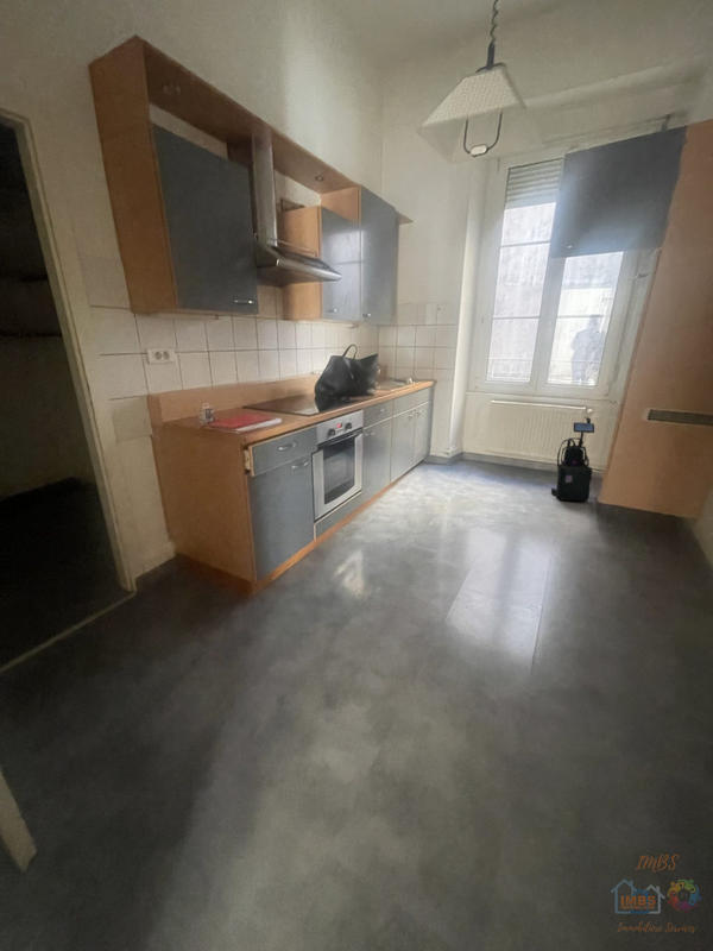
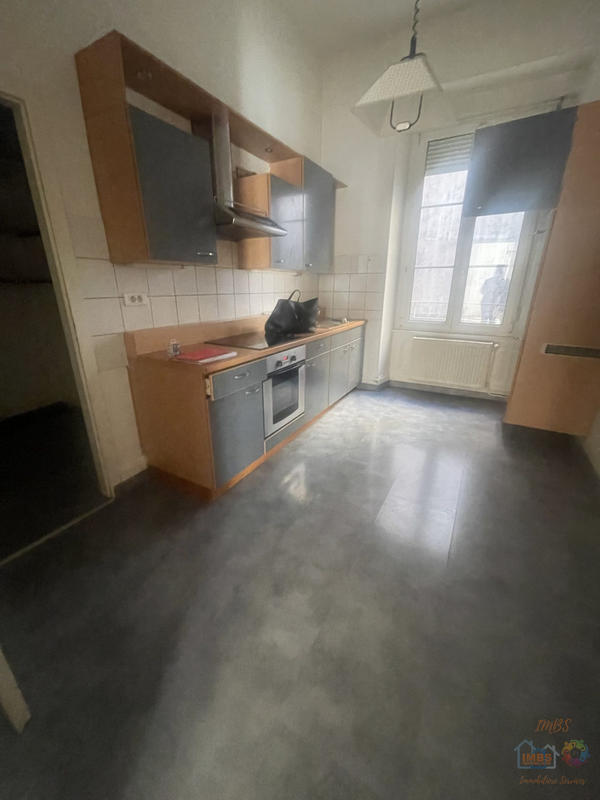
- vacuum cleaner [550,416,595,502]
